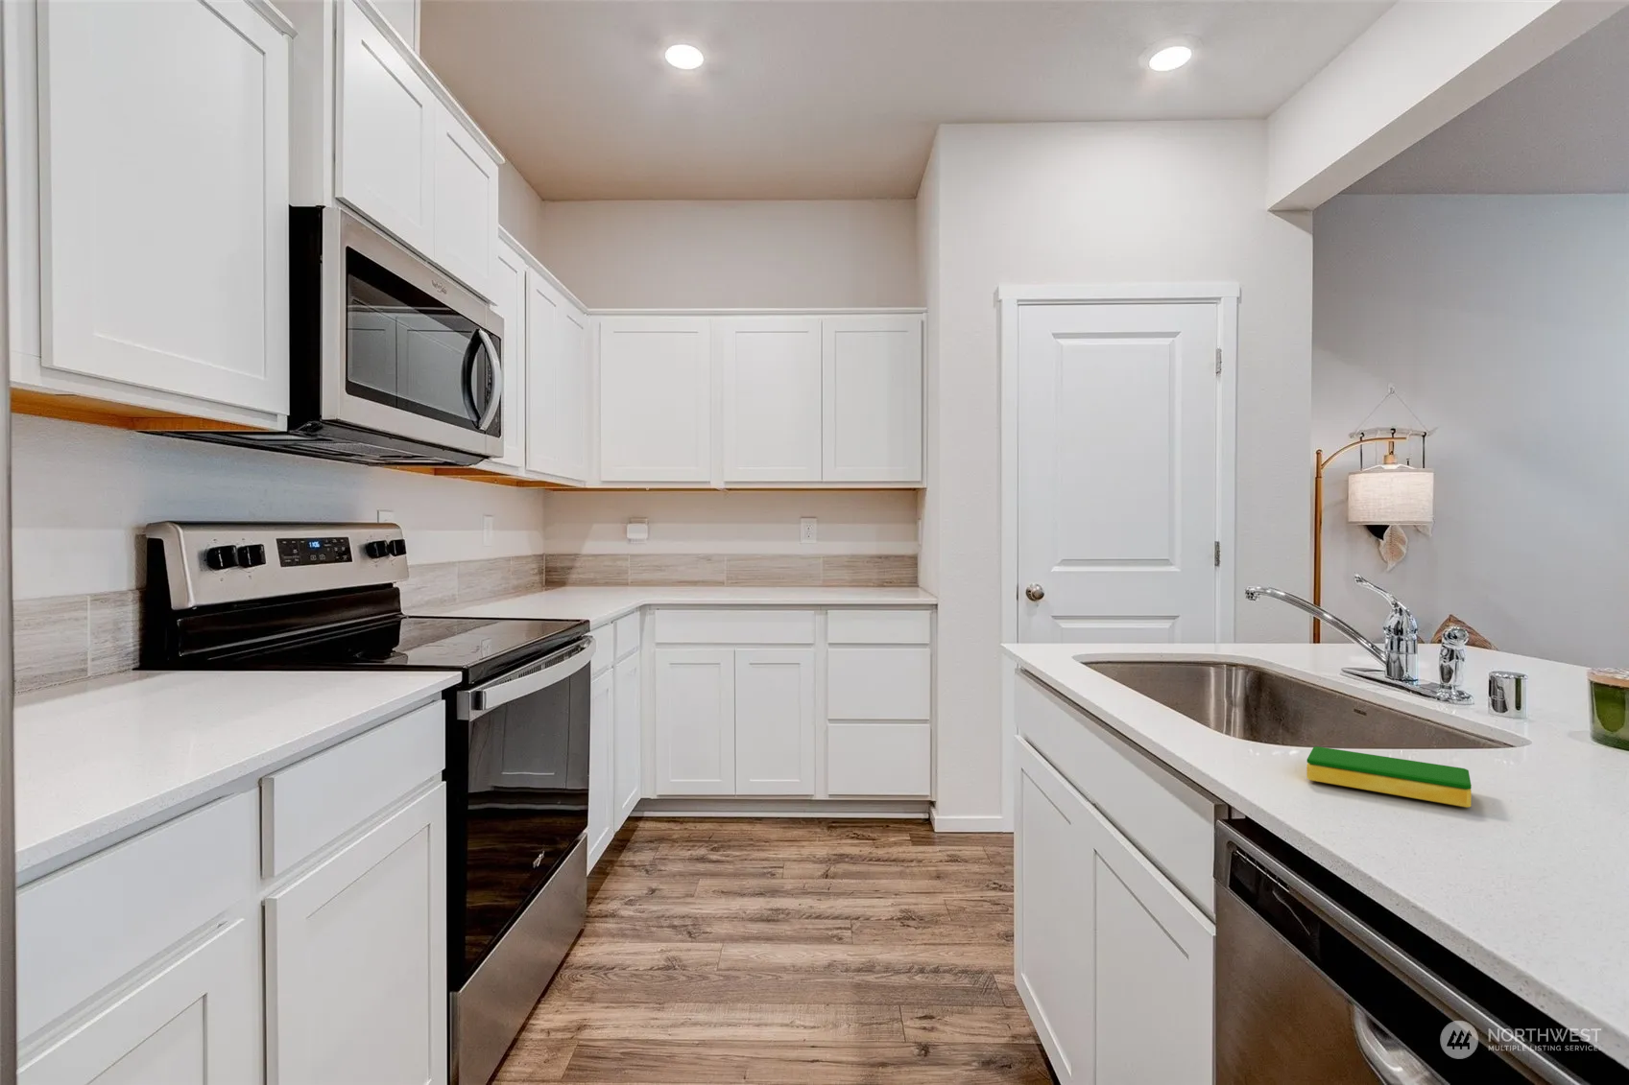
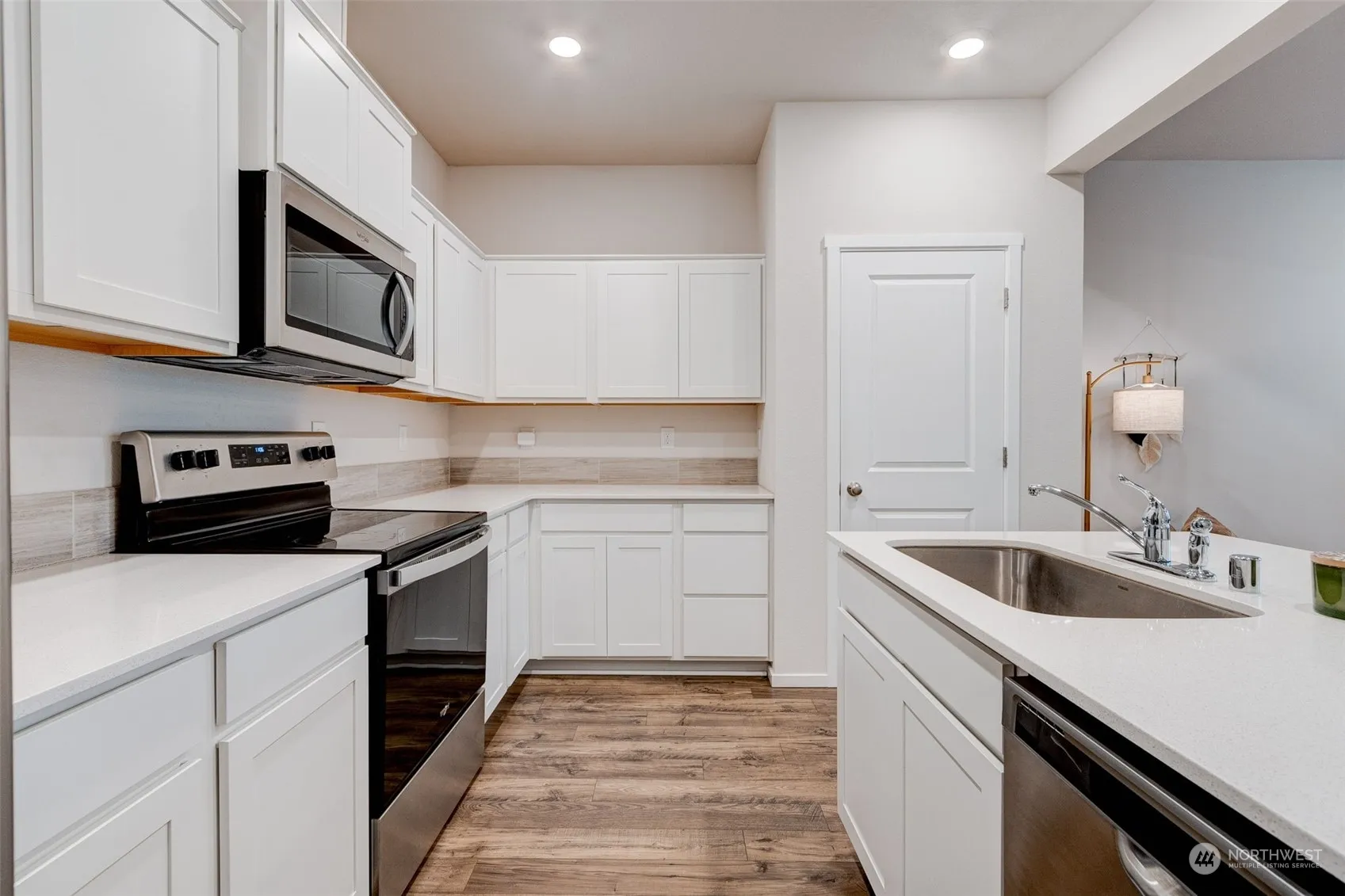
- dish sponge [1306,746,1473,809]
